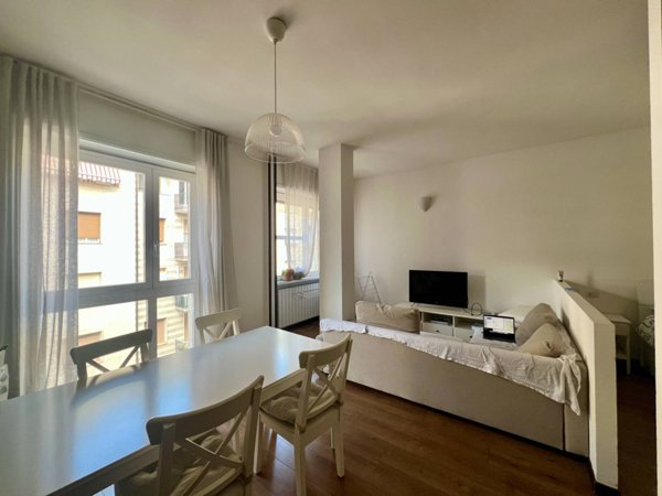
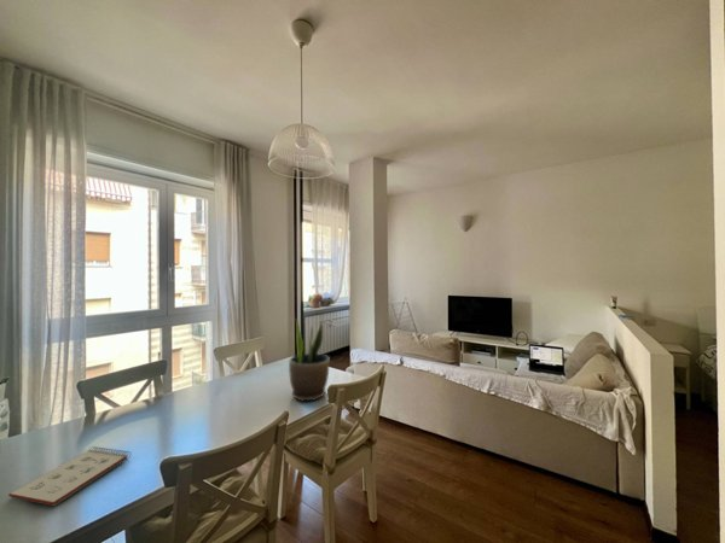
+ potted plant [288,317,331,402]
+ notepad [7,445,132,507]
